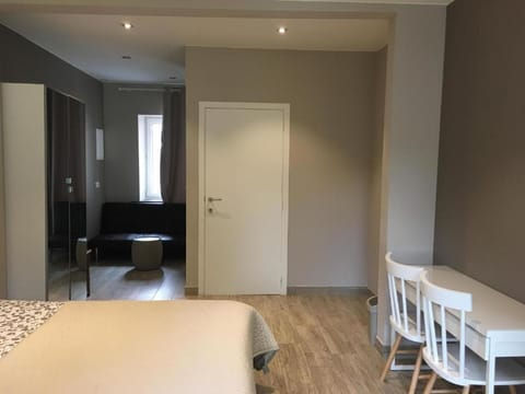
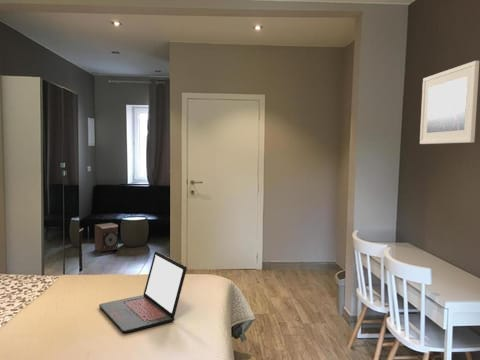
+ speaker [94,222,119,253]
+ laptop [98,250,188,334]
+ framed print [419,60,480,145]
